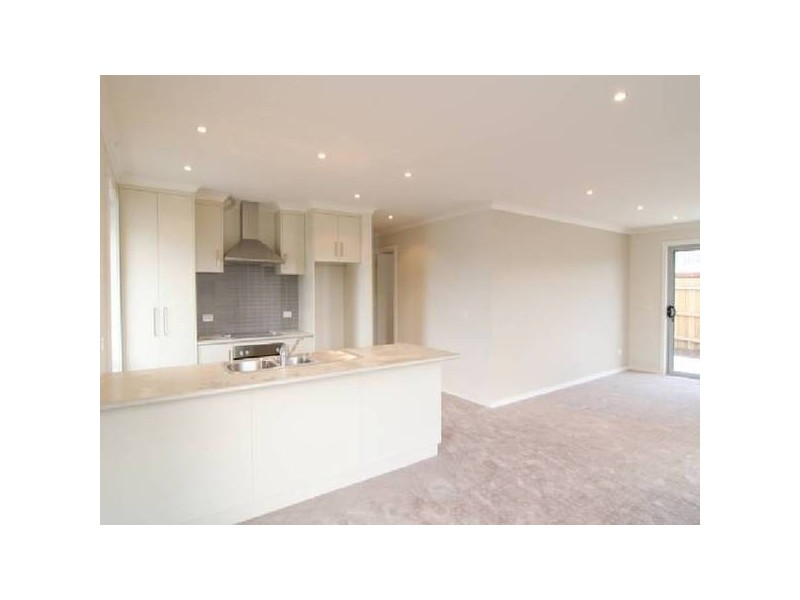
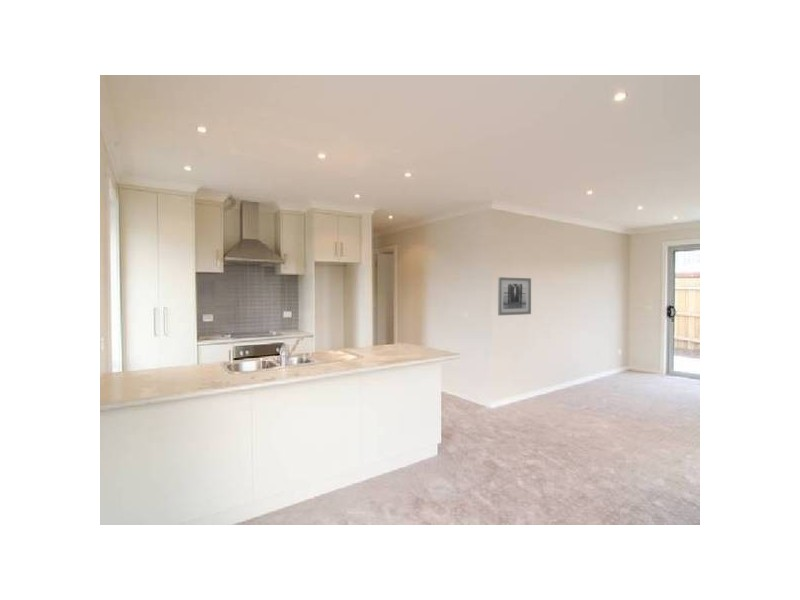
+ wall art [497,276,532,316]
